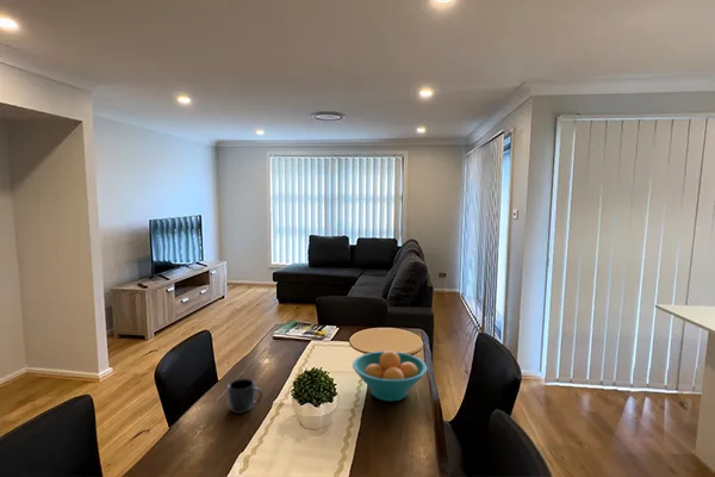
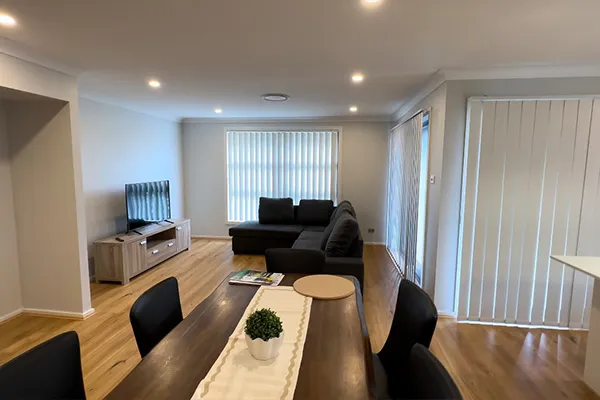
- fruit bowl [352,349,429,402]
- mug [226,378,263,415]
